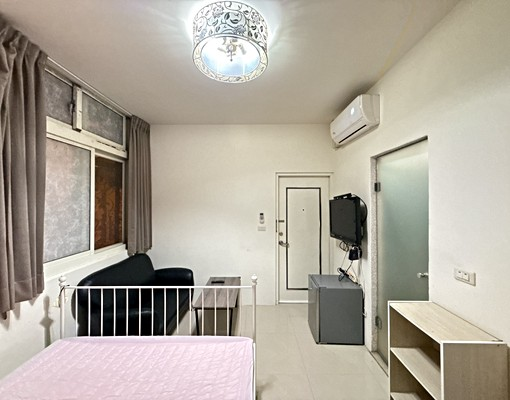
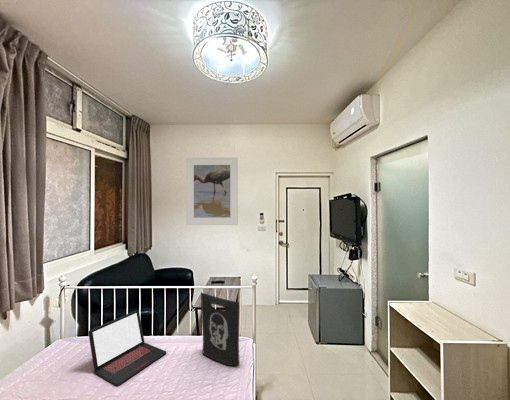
+ laptop [87,309,167,387]
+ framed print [185,156,239,226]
+ tote bag [200,292,240,367]
